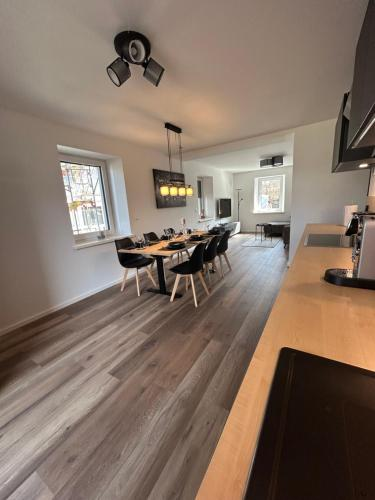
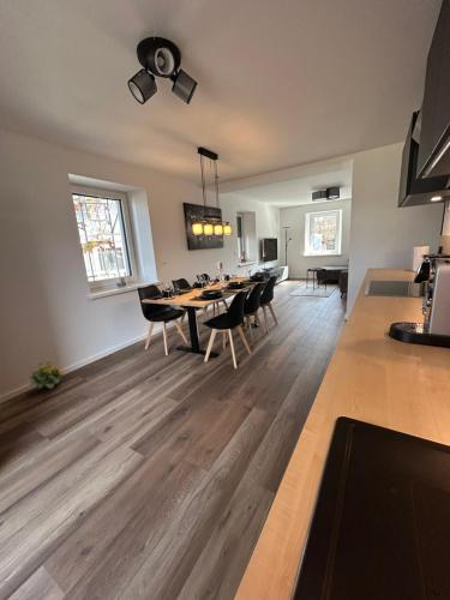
+ flowering plant [28,360,65,390]
